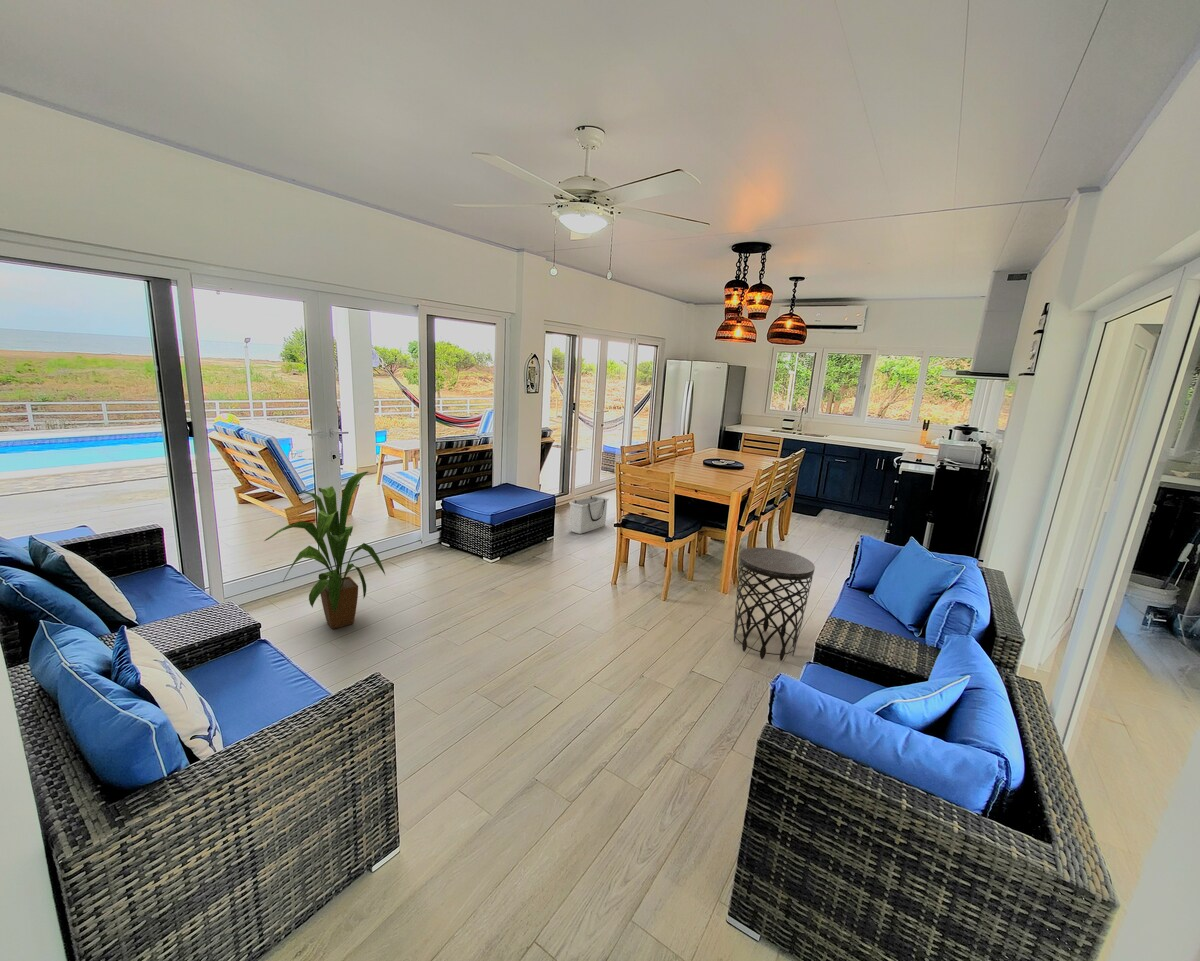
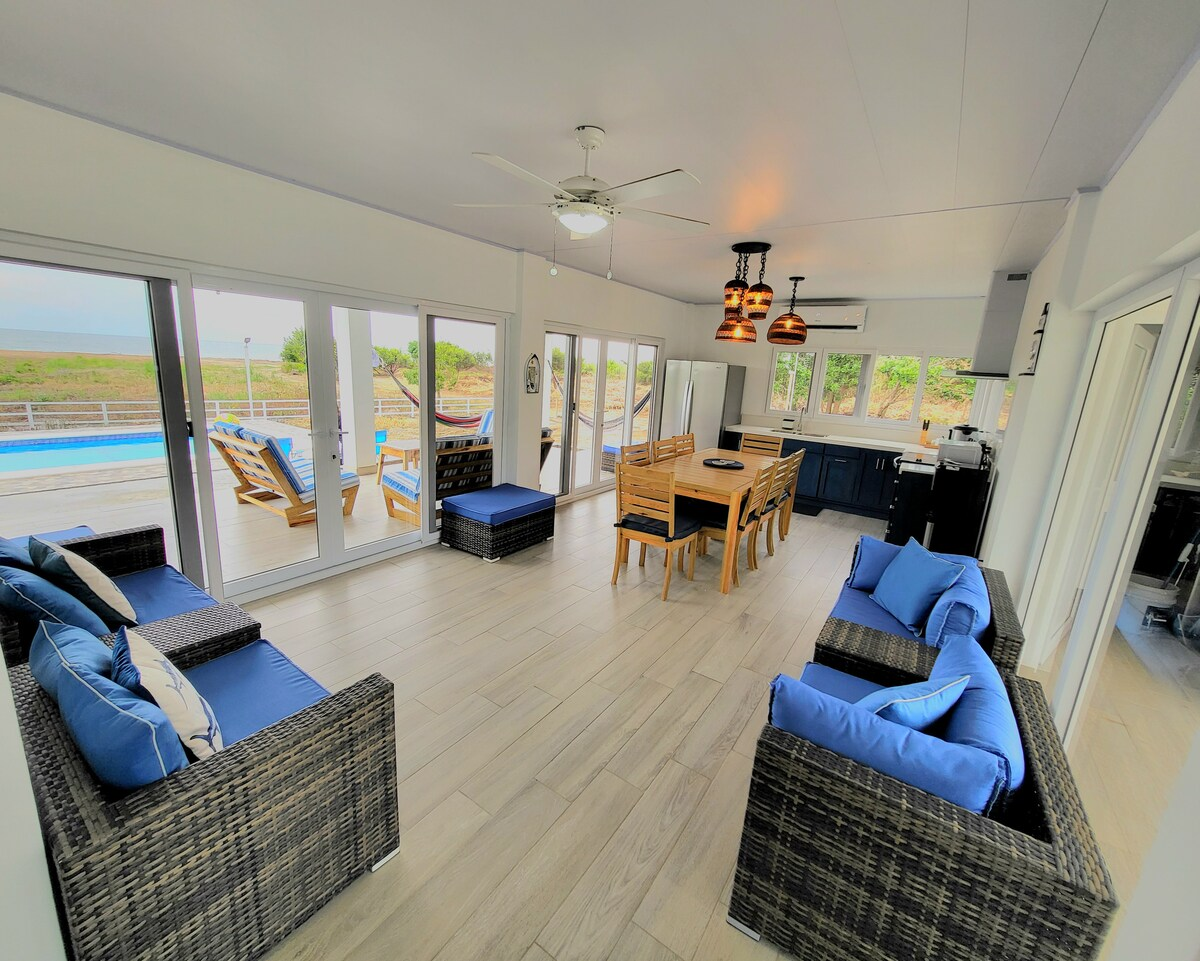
- house plant [263,471,386,630]
- side table [733,547,816,662]
- storage bin [568,494,609,535]
